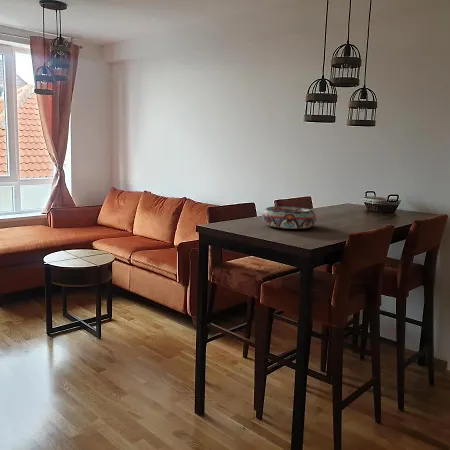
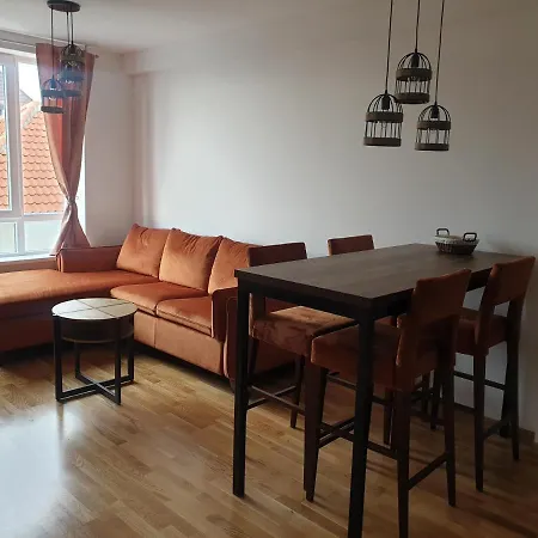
- decorative bowl [261,205,317,230]
